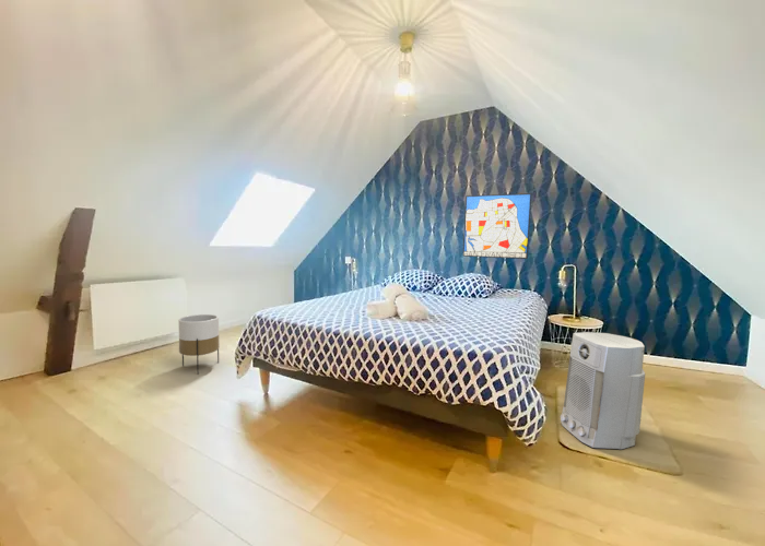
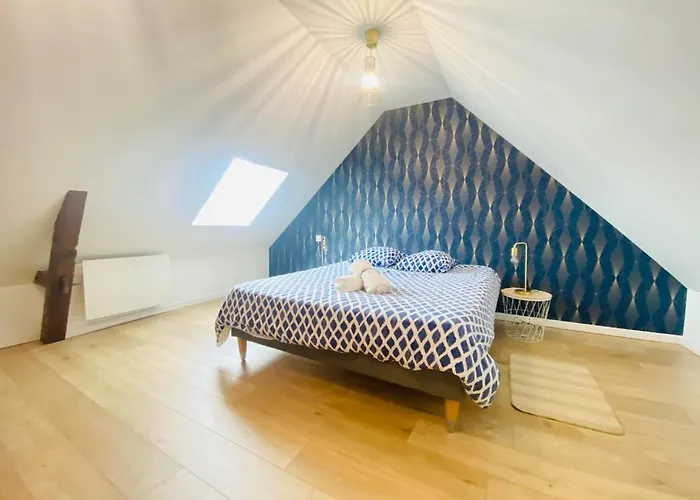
- wall art [462,192,532,260]
- planter [177,313,221,375]
- air purifier [560,331,646,450]
